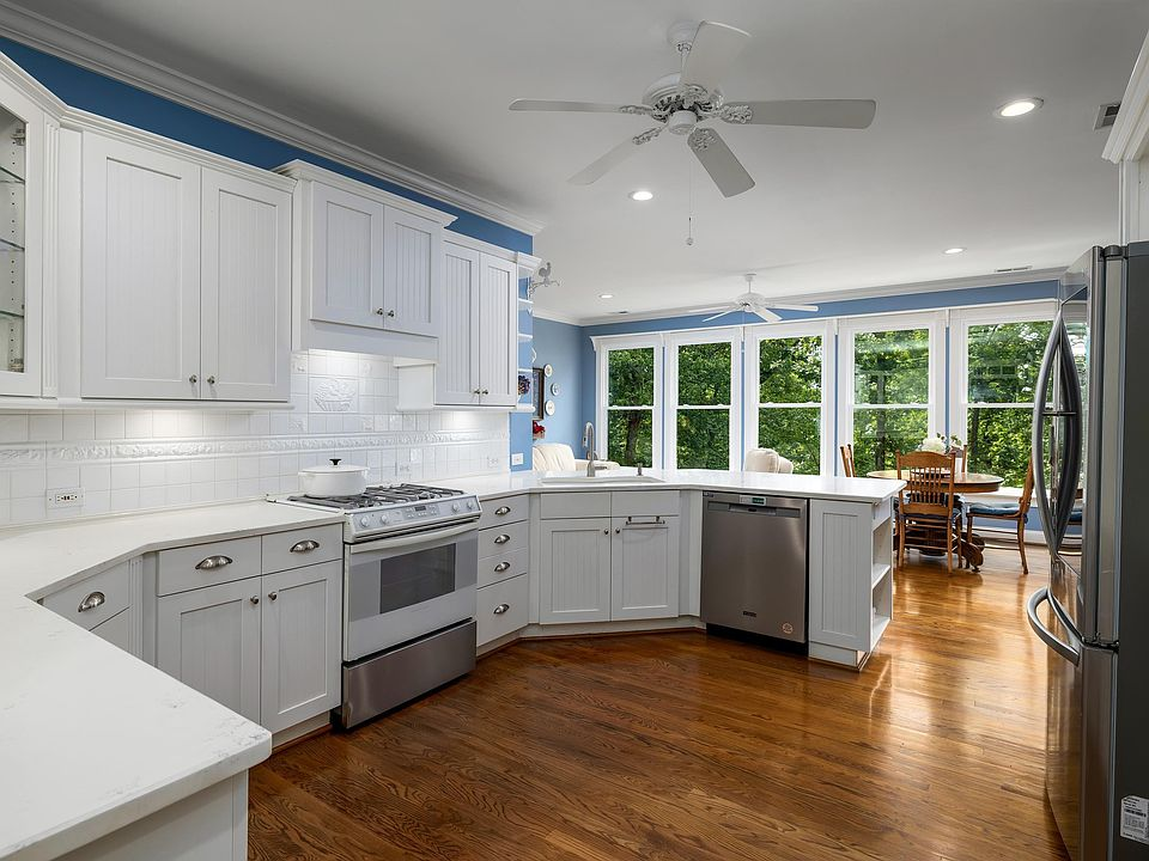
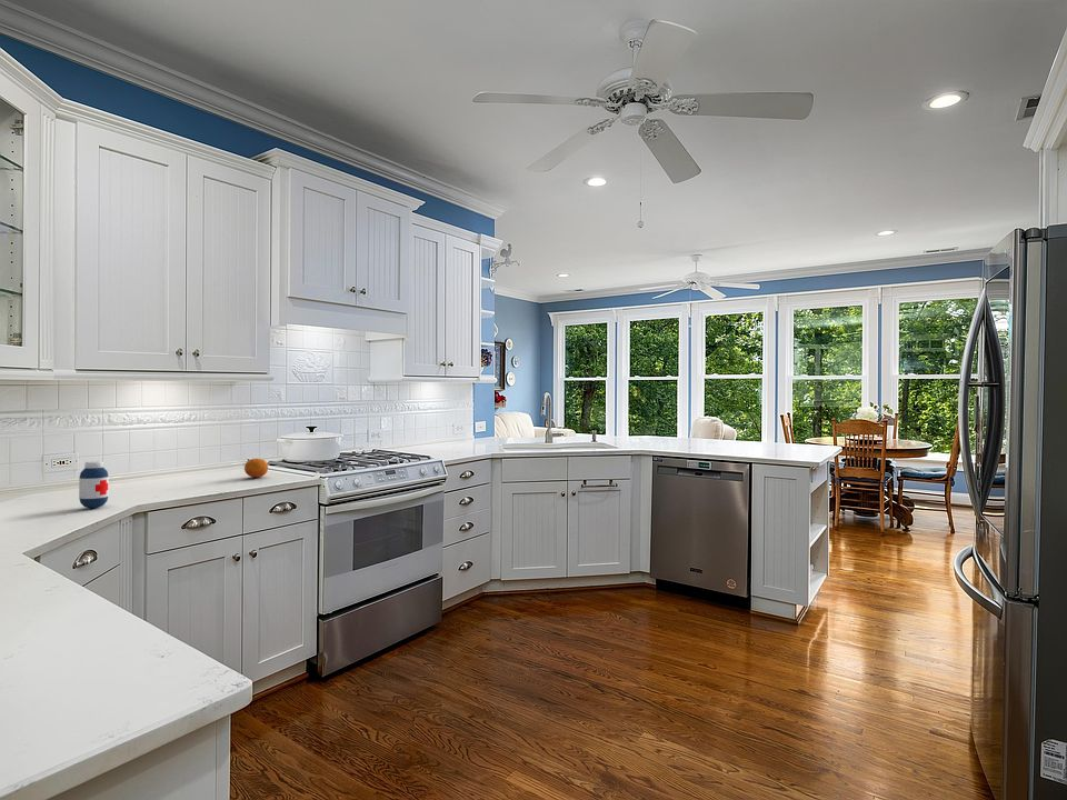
+ medicine bottle [78,460,110,509]
+ fruit [243,458,269,479]
